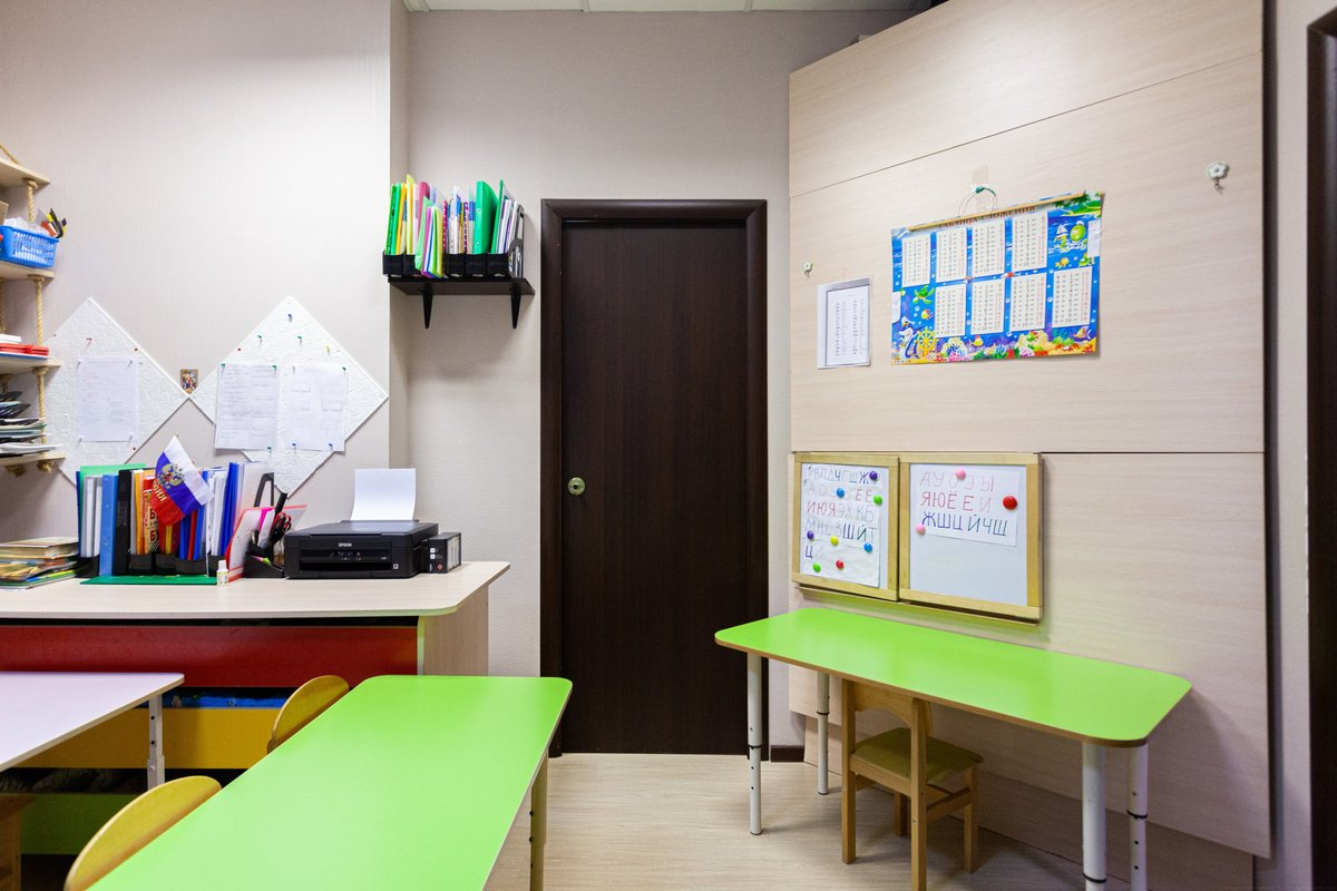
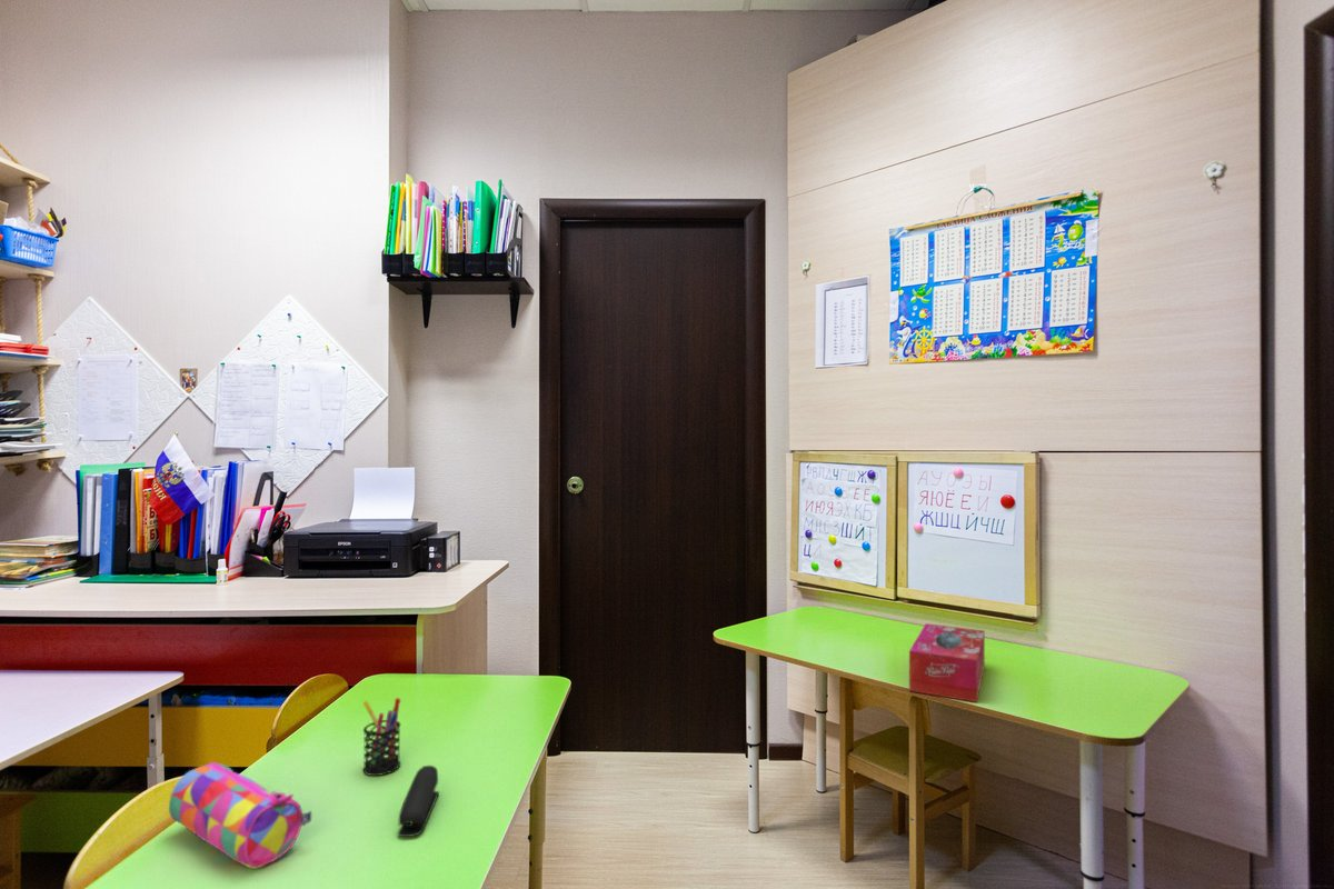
+ stapler [397,765,440,838]
+ tissue box [908,622,986,703]
+ pencil case [168,761,312,870]
+ pen holder [361,697,402,777]
